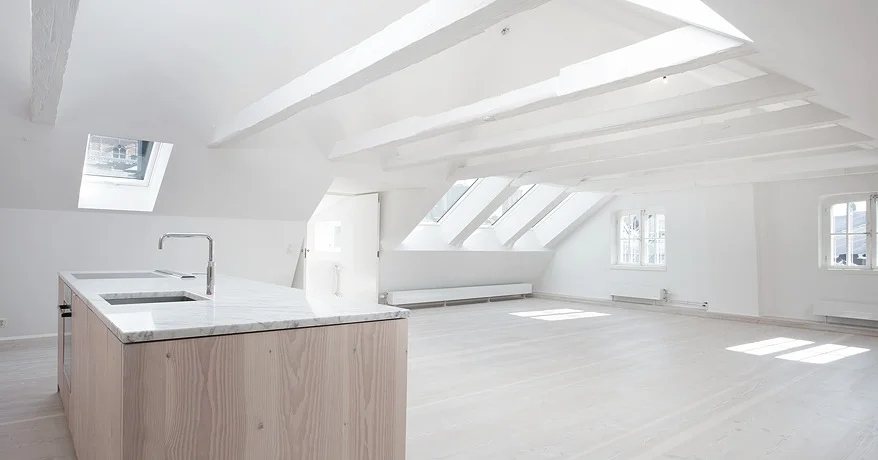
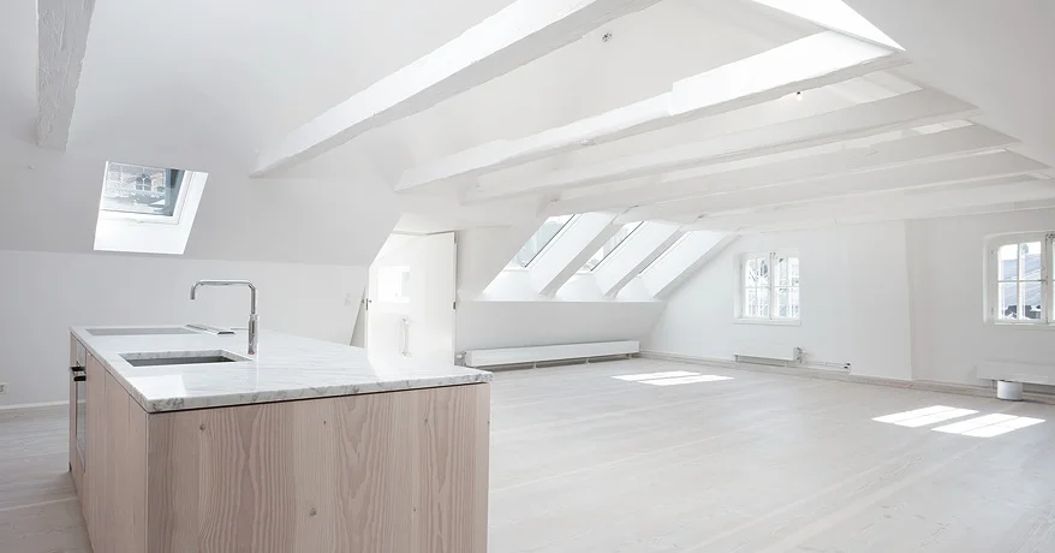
+ planter [996,379,1024,402]
